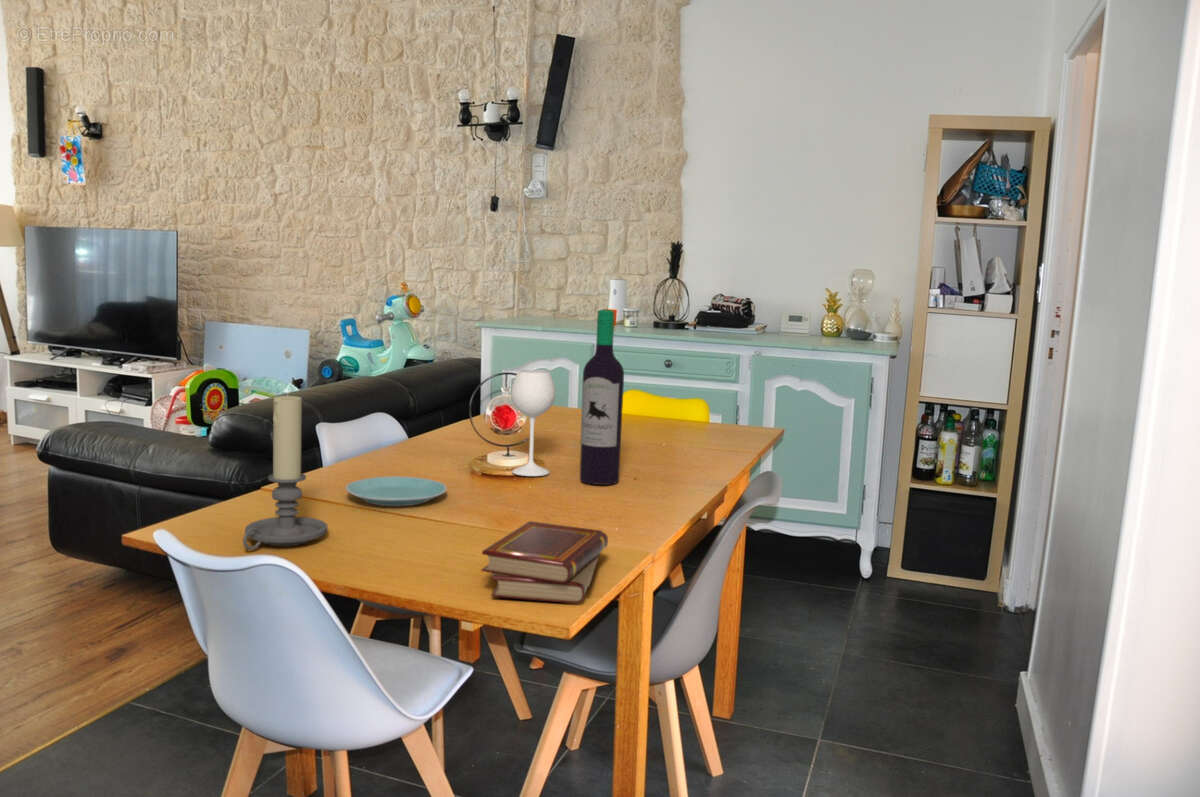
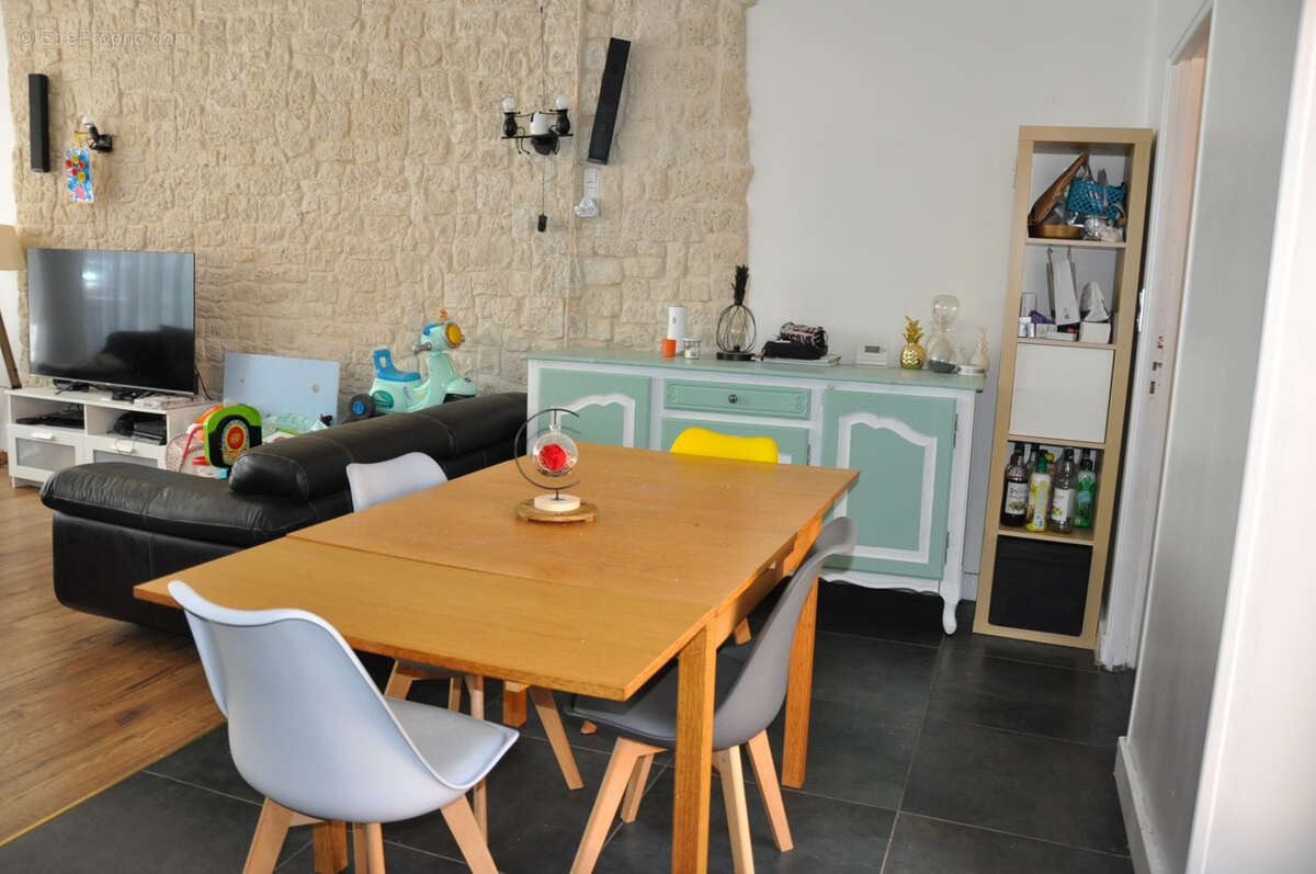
- wine bottle [510,308,625,486]
- book set [480,520,609,604]
- candle holder [242,393,329,551]
- plate [345,475,448,507]
